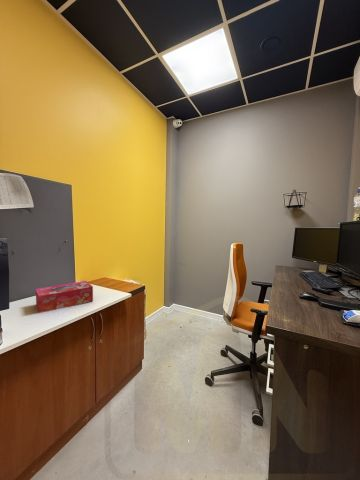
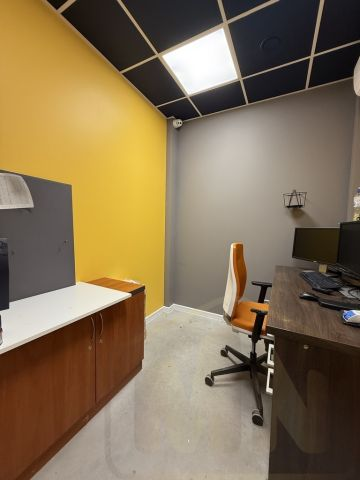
- tissue box [35,280,94,314]
